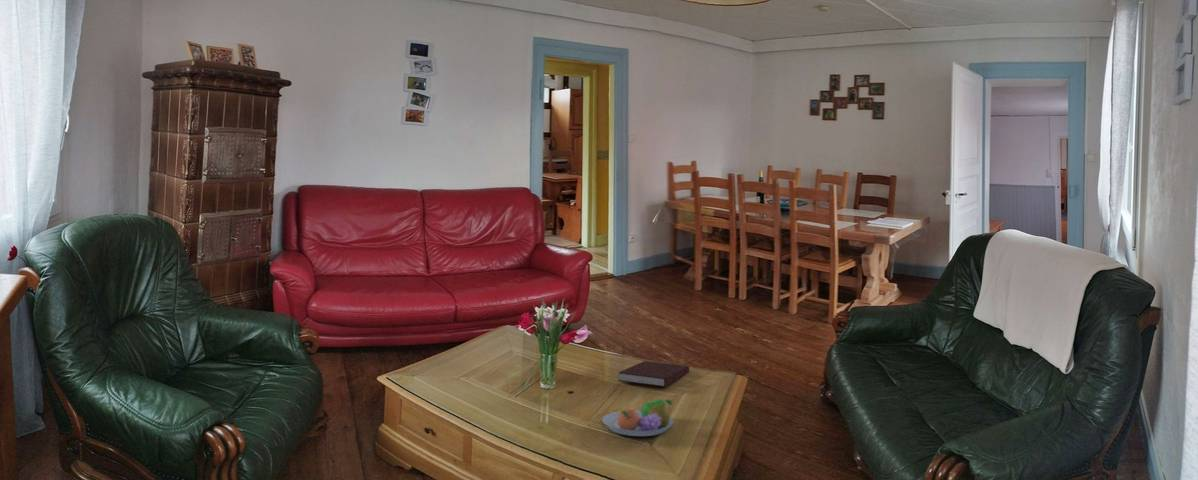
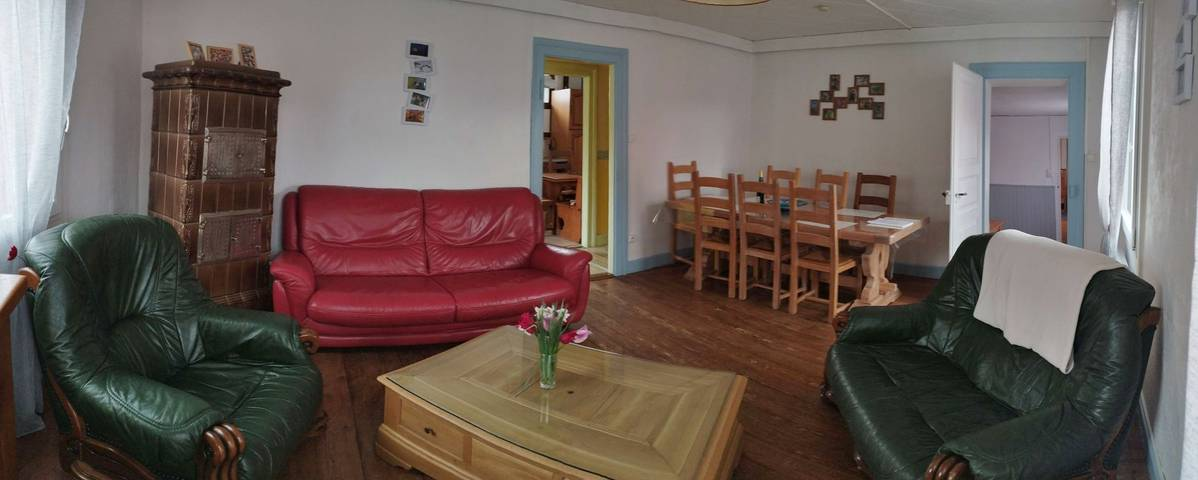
- notebook [617,360,690,388]
- fruit bowl [601,398,674,437]
